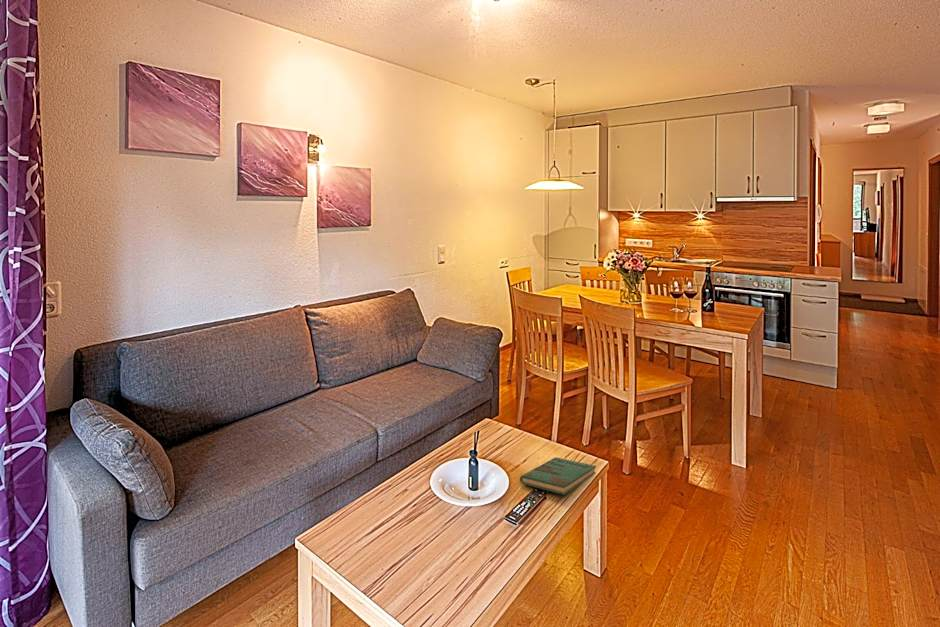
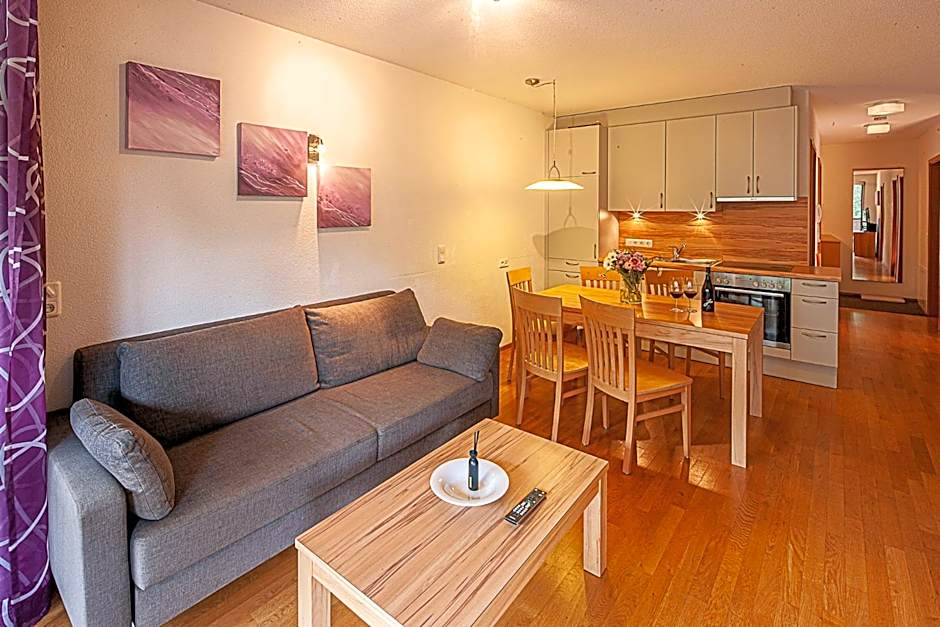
- book [519,456,597,495]
